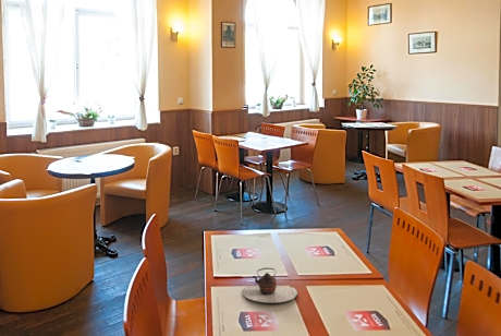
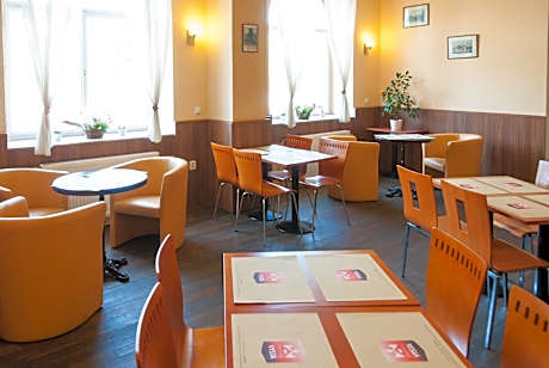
- teapot [241,267,298,304]
